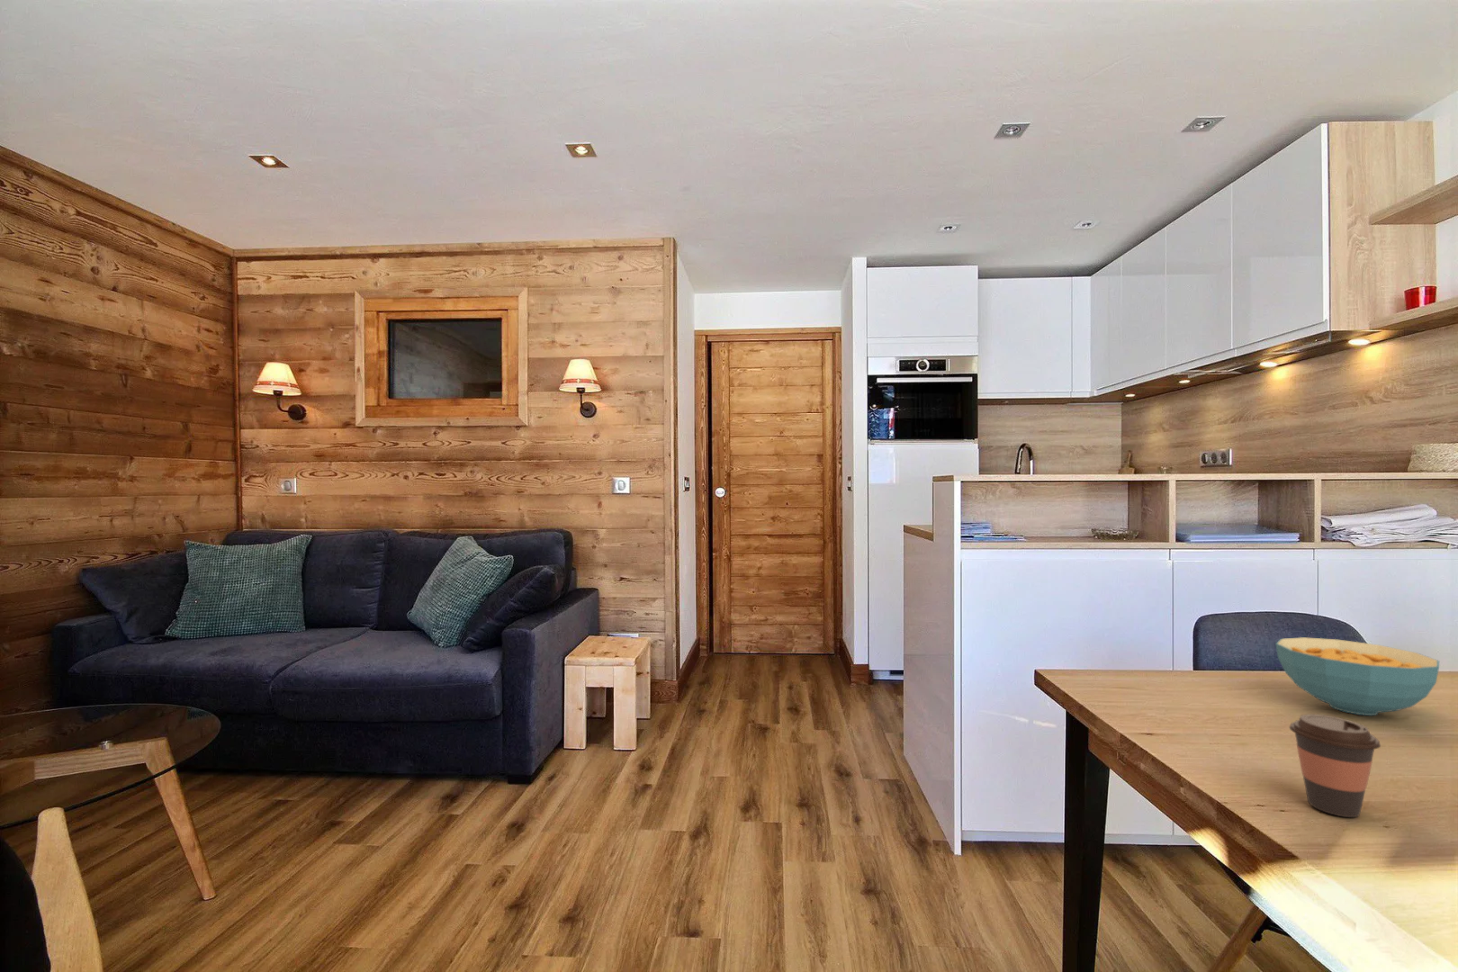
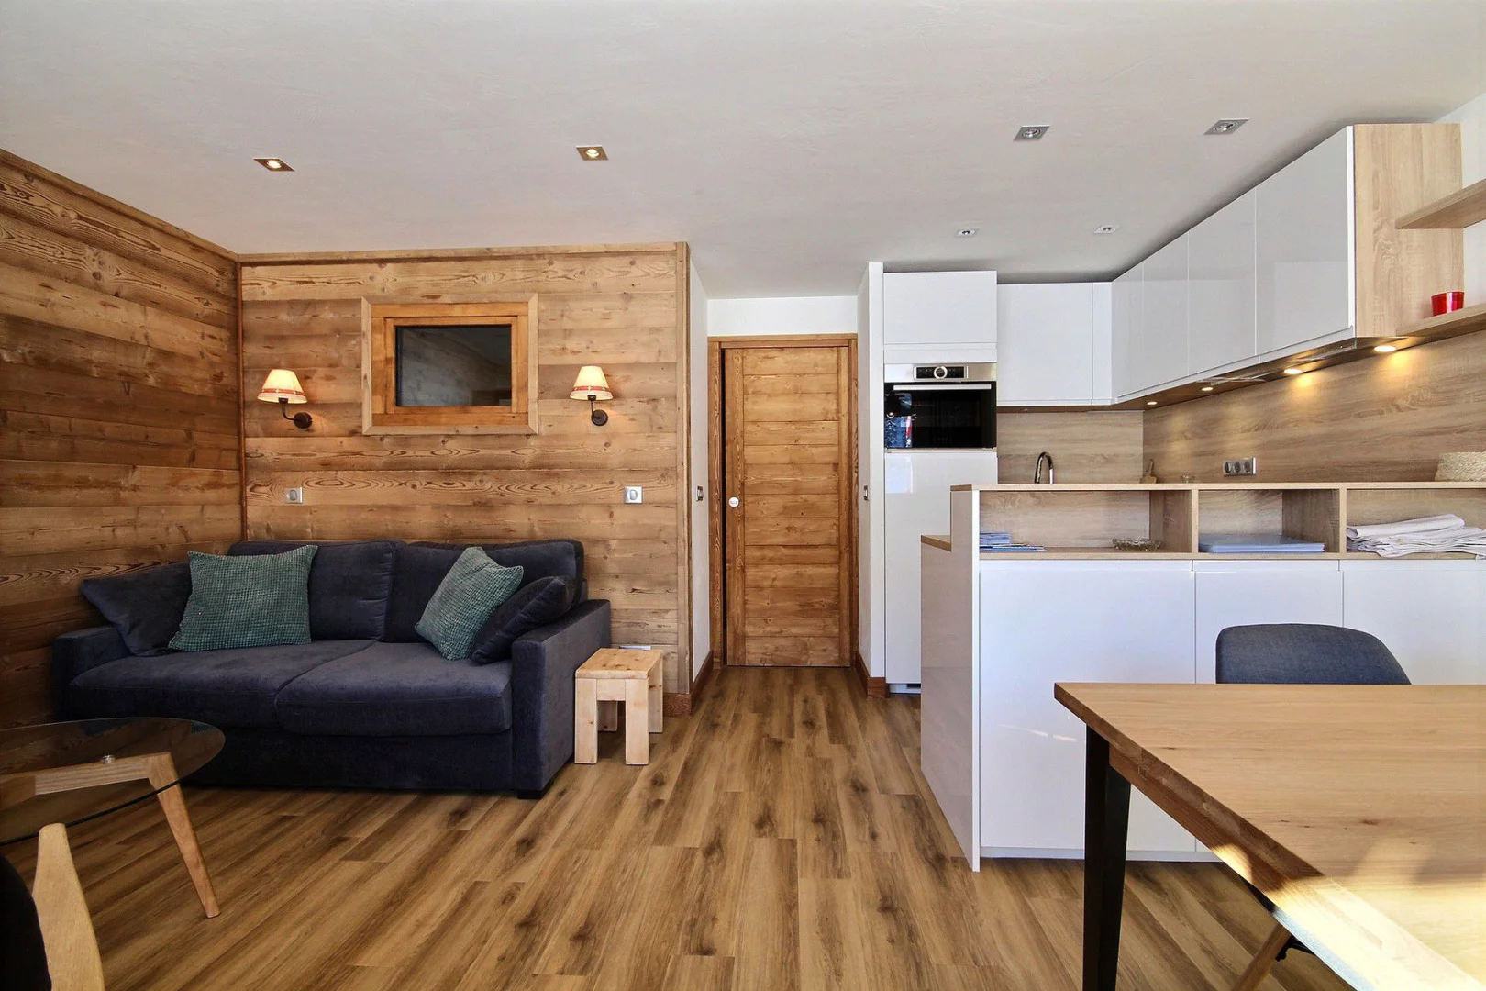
- cereal bowl [1275,637,1440,716]
- coffee cup [1289,714,1381,818]
